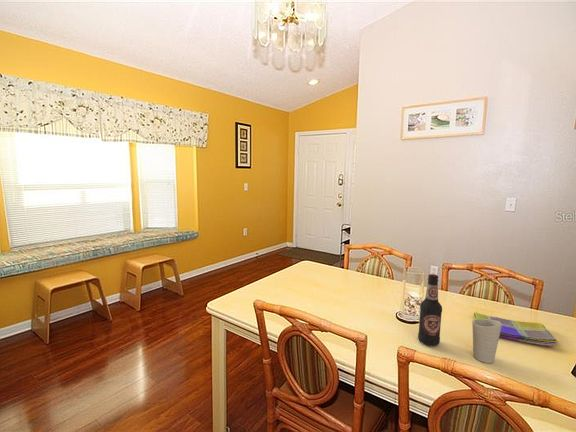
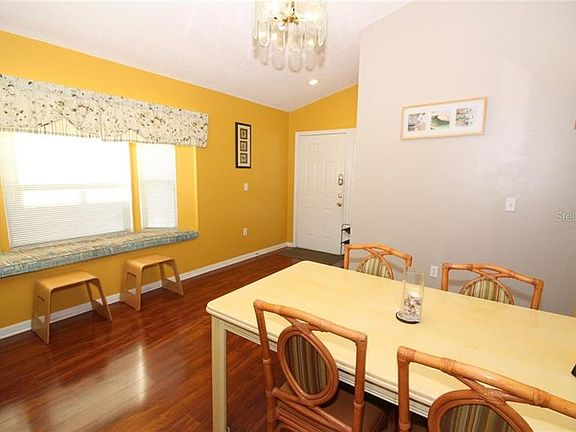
- cup [471,319,502,364]
- bottle [417,273,443,347]
- dish towel [473,311,560,347]
